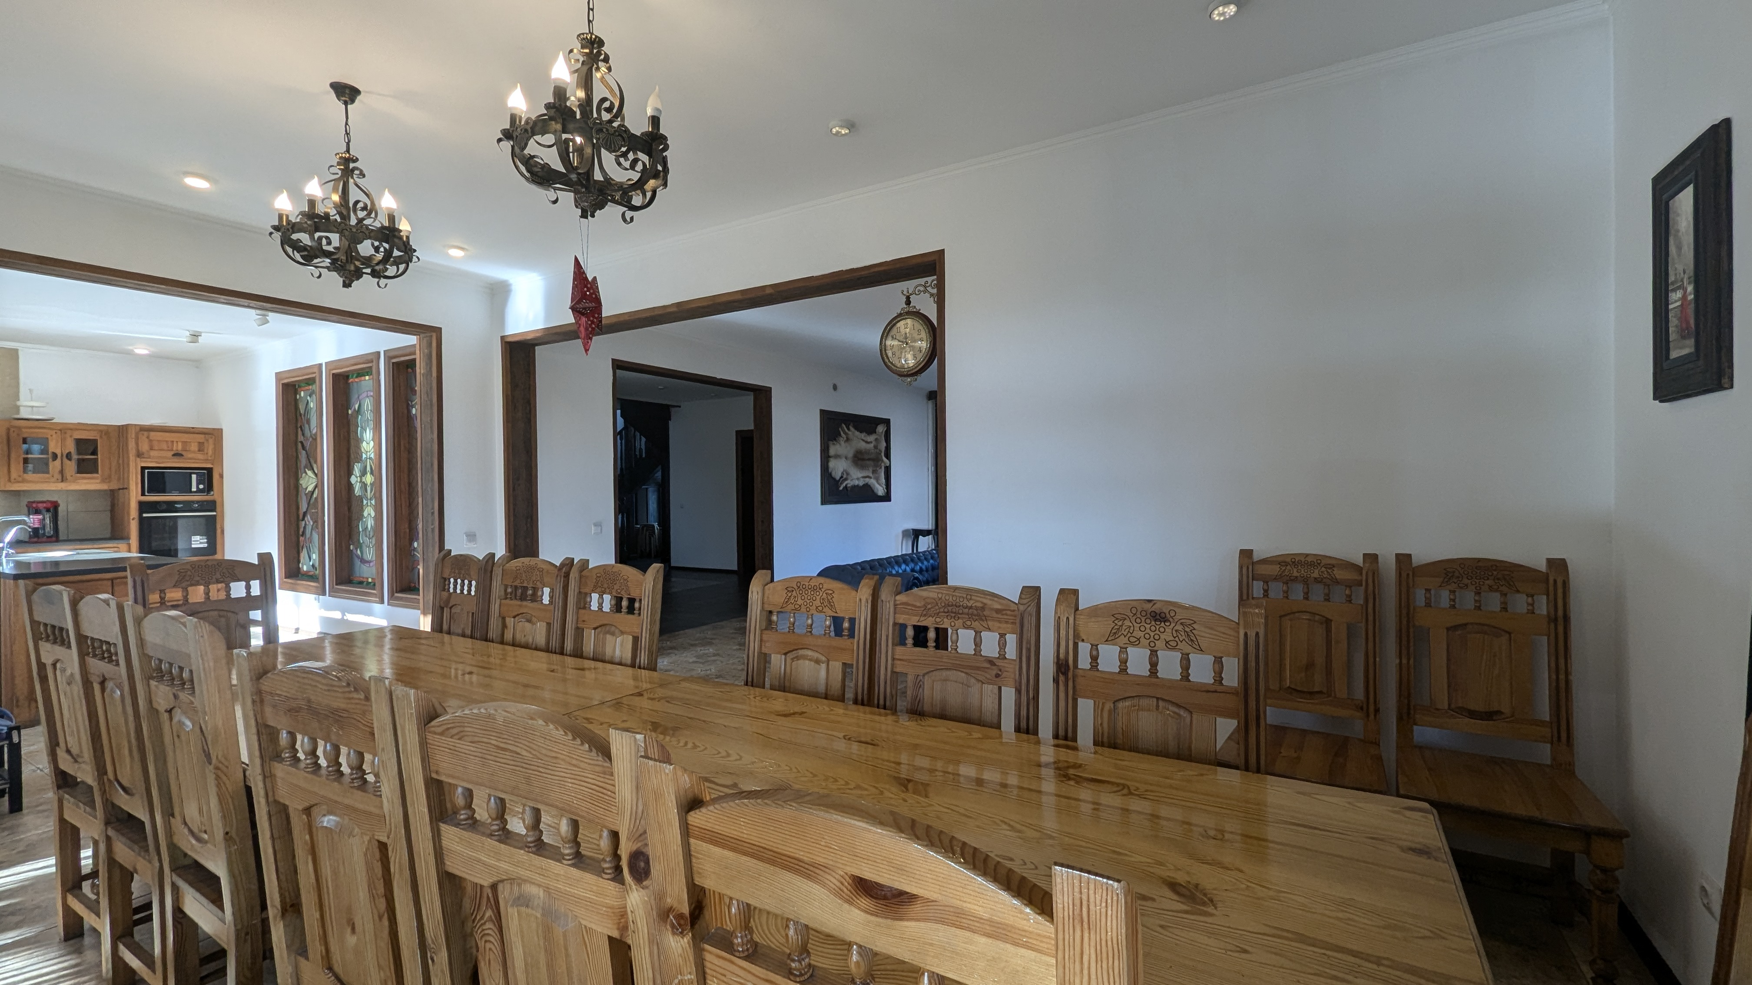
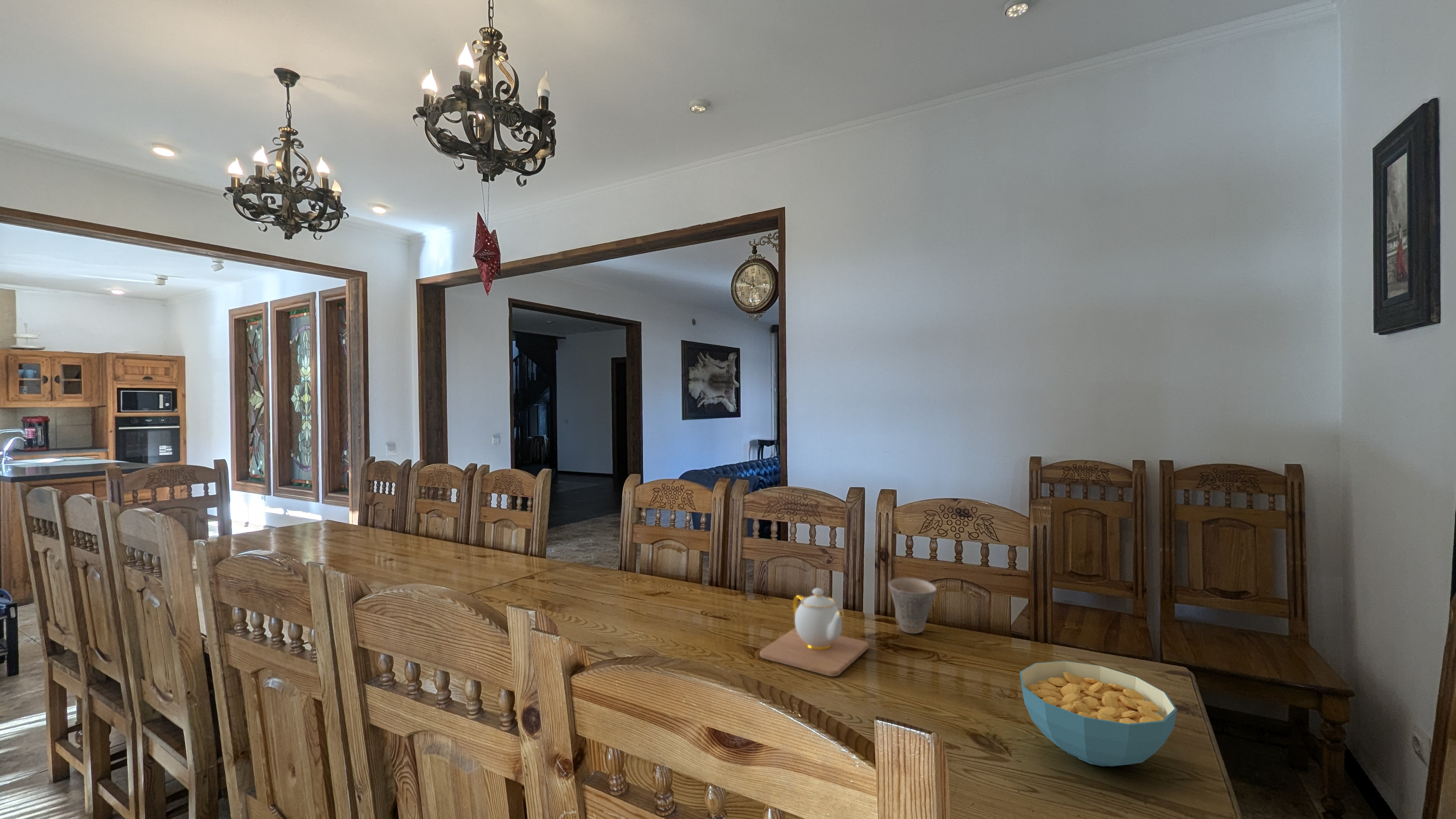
+ teapot [759,588,869,677]
+ cereal bowl [1019,660,1178,767]
+ cup [888,577,937,634]
